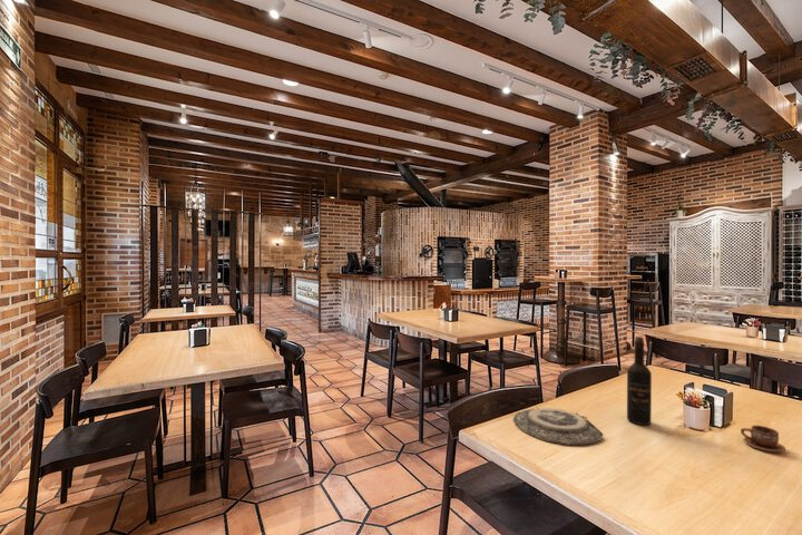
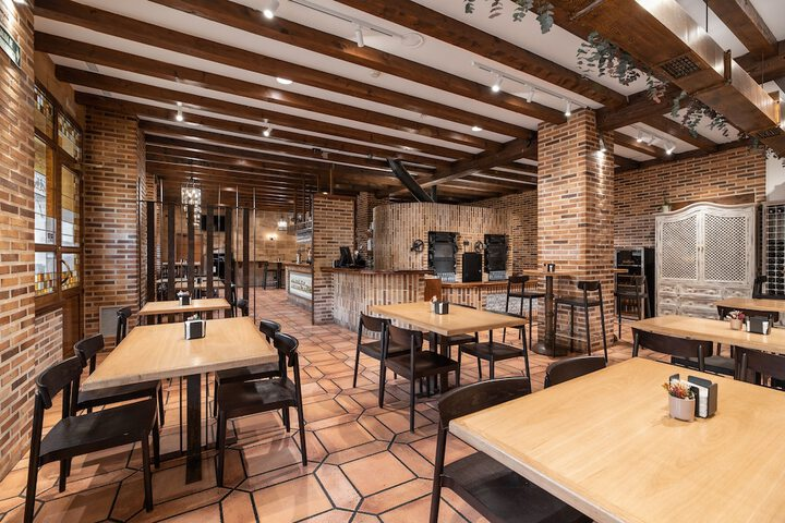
- cup [740,425,786,453]
- plate [512,407,604,446]
- wine bottle [626,335,653,426]
